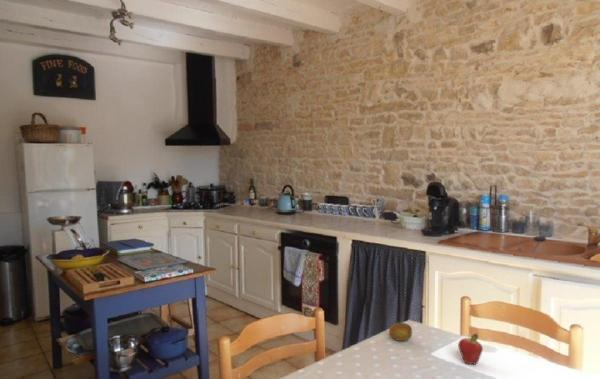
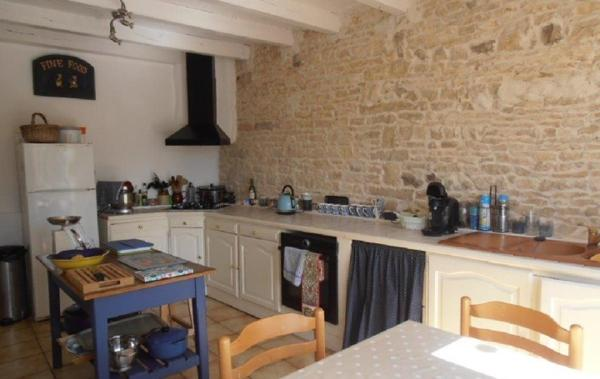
- fruit [388,322,413,342]
- fruit [457,332,484,365]
